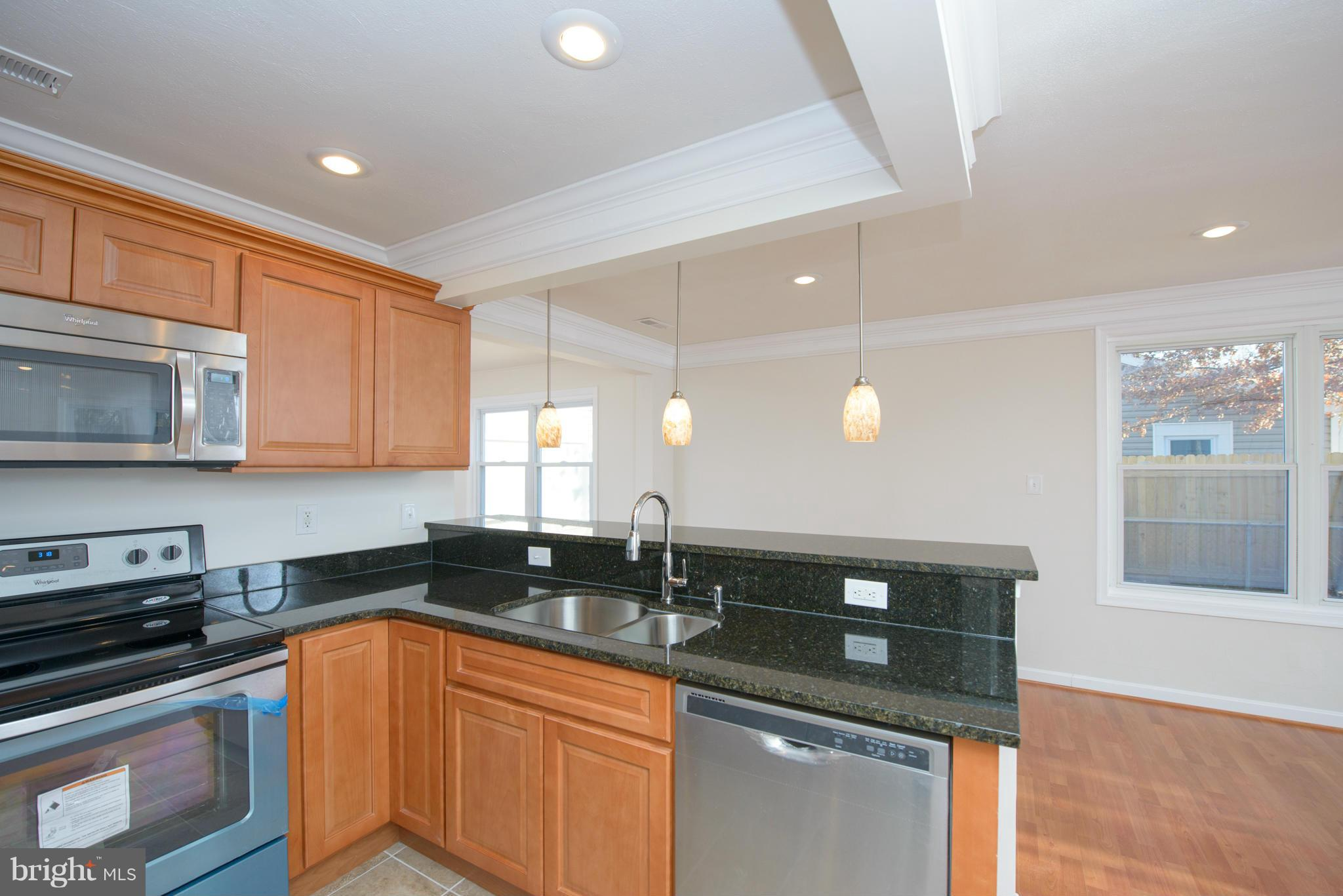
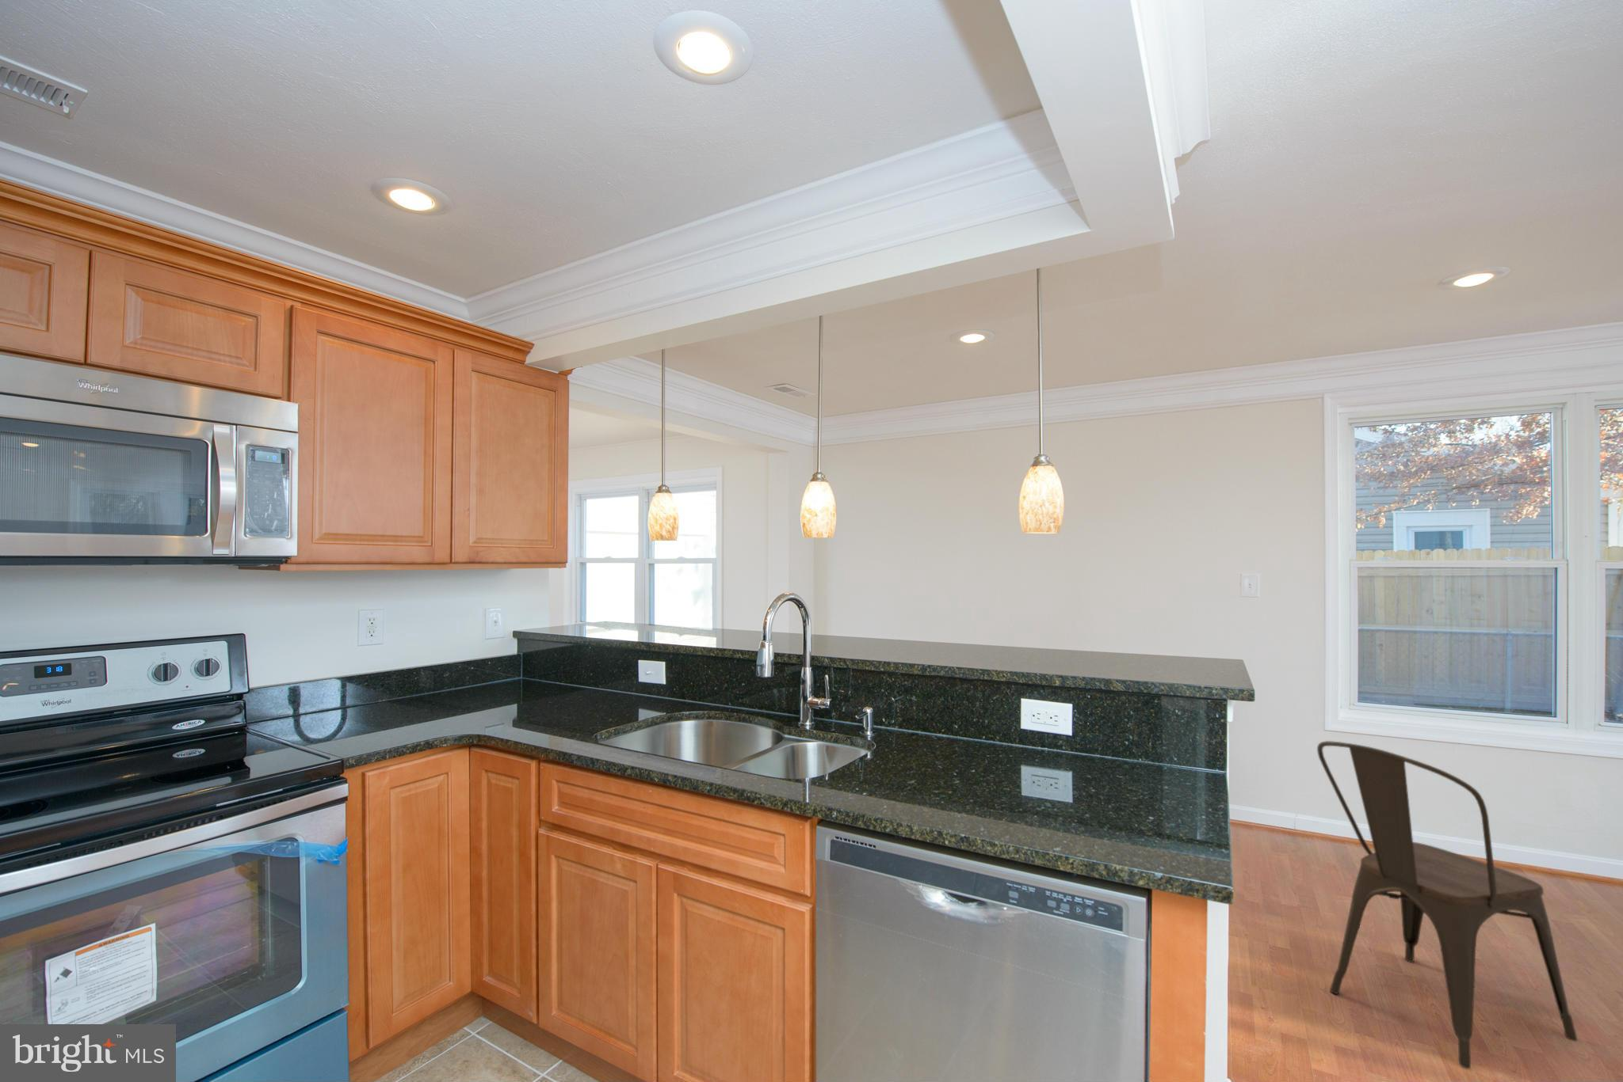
+ chair [1316,740,1578,1070]
